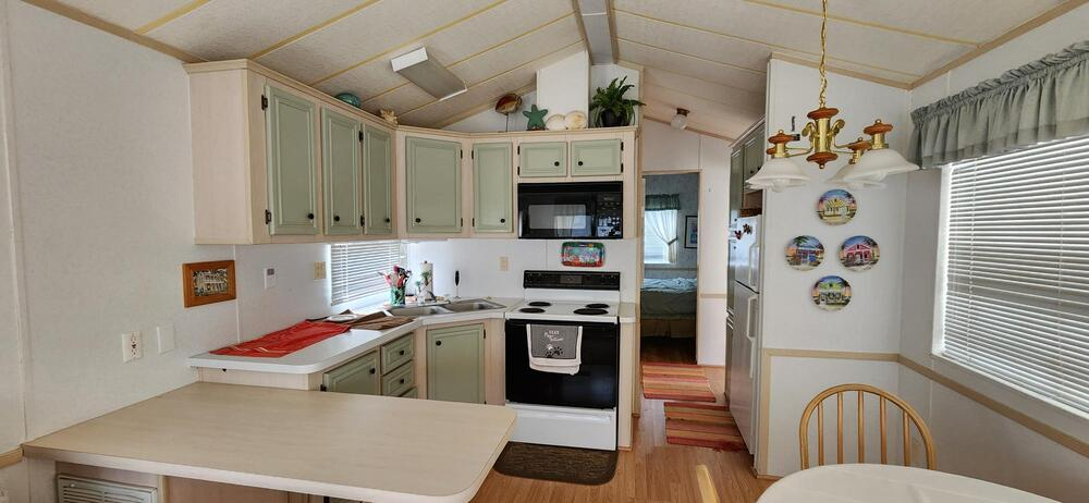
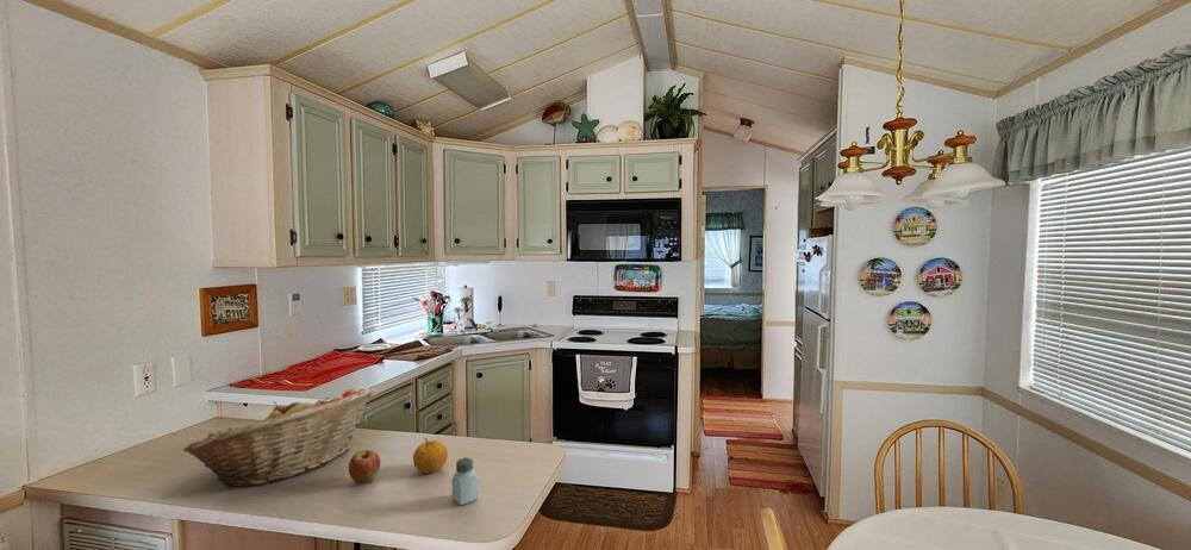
+ fruit [412,437,449,475]
+ apple [348,449,381,485]
+ saltshaker [450,457,479,506]
+ fruit basket [182,387,376,488]
